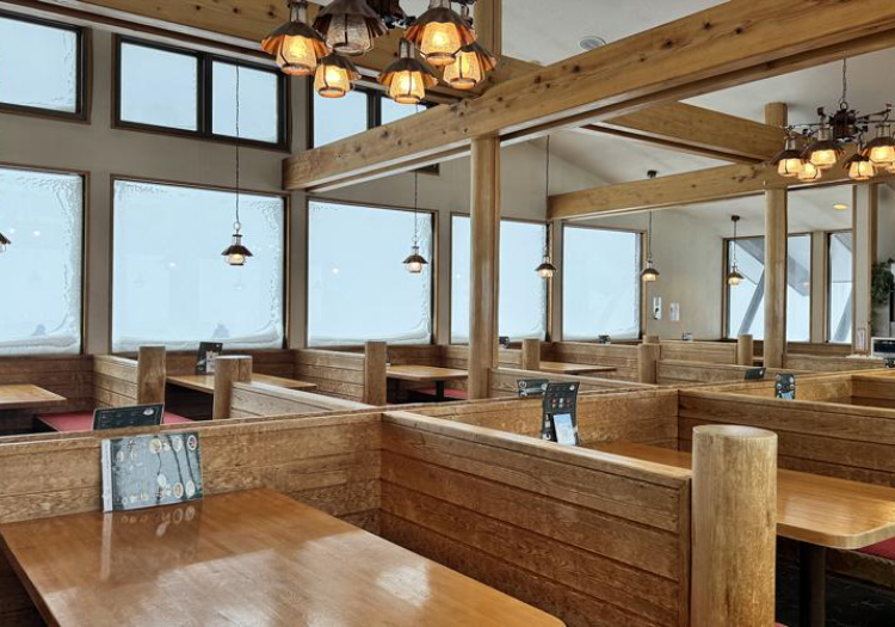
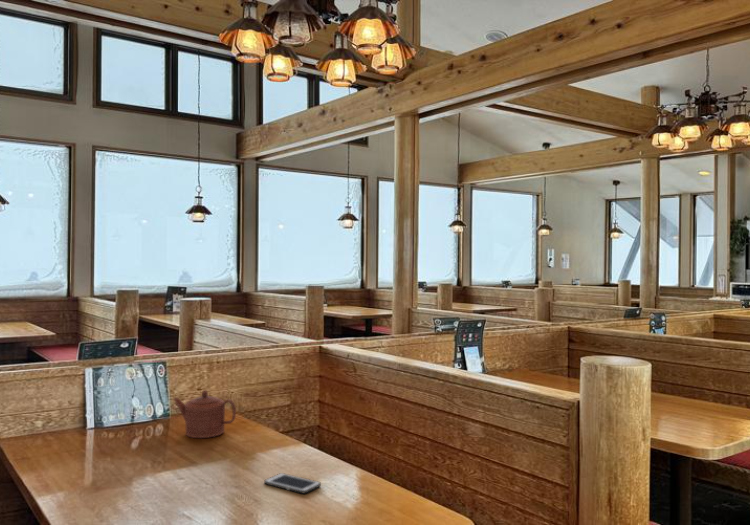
+ cell phone [263,472,322,495]
+ teapot [172,389,237,439]
